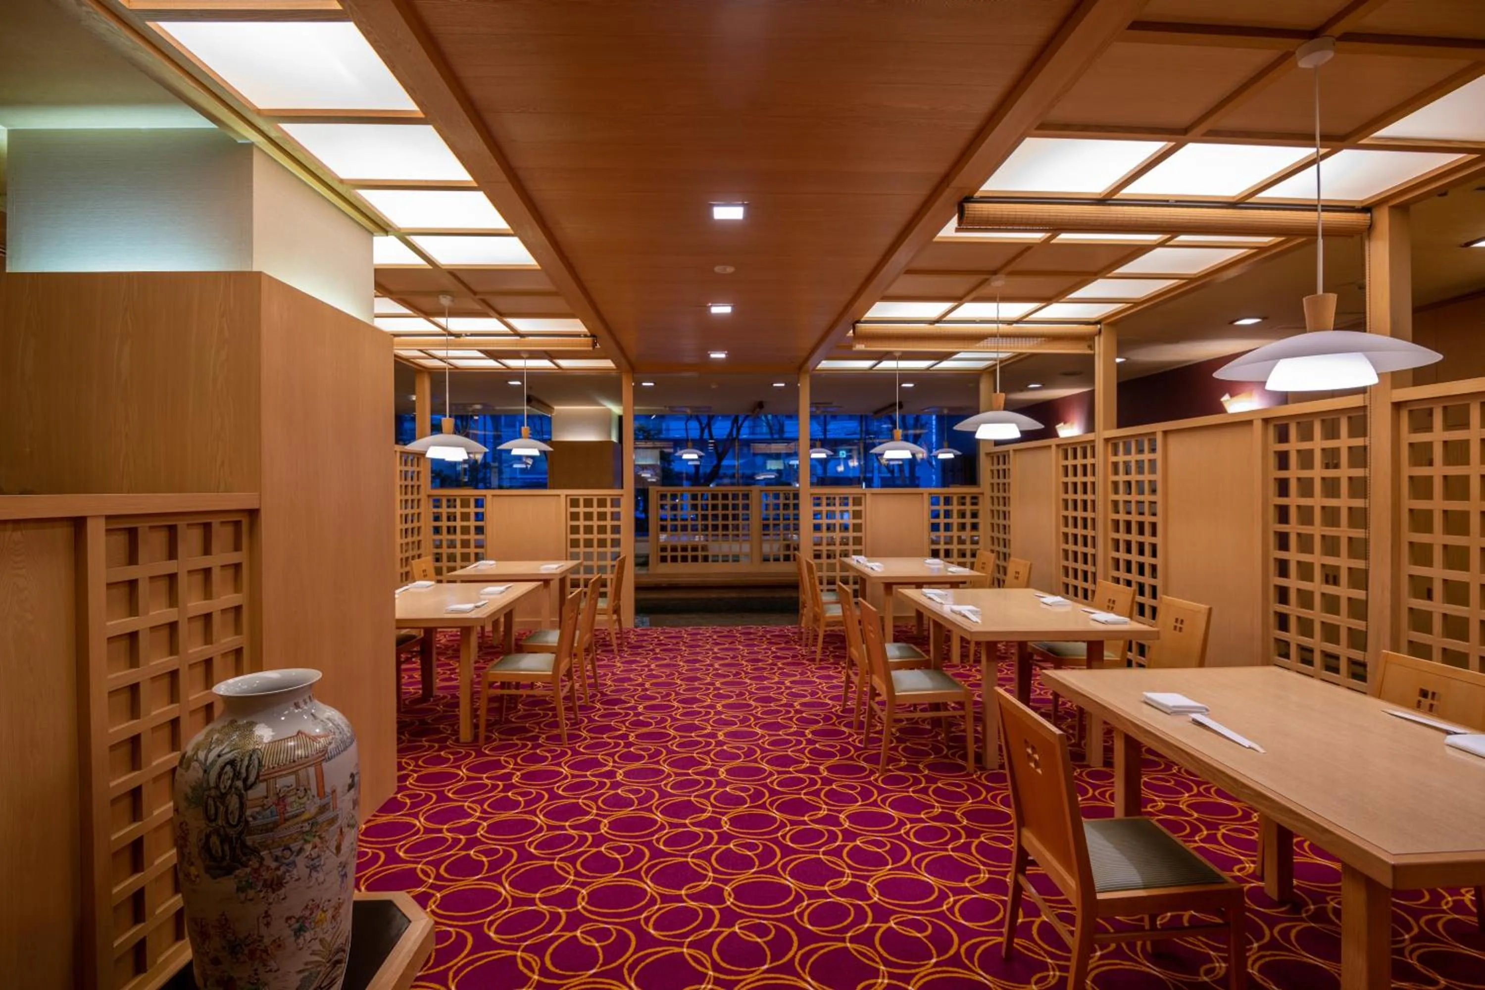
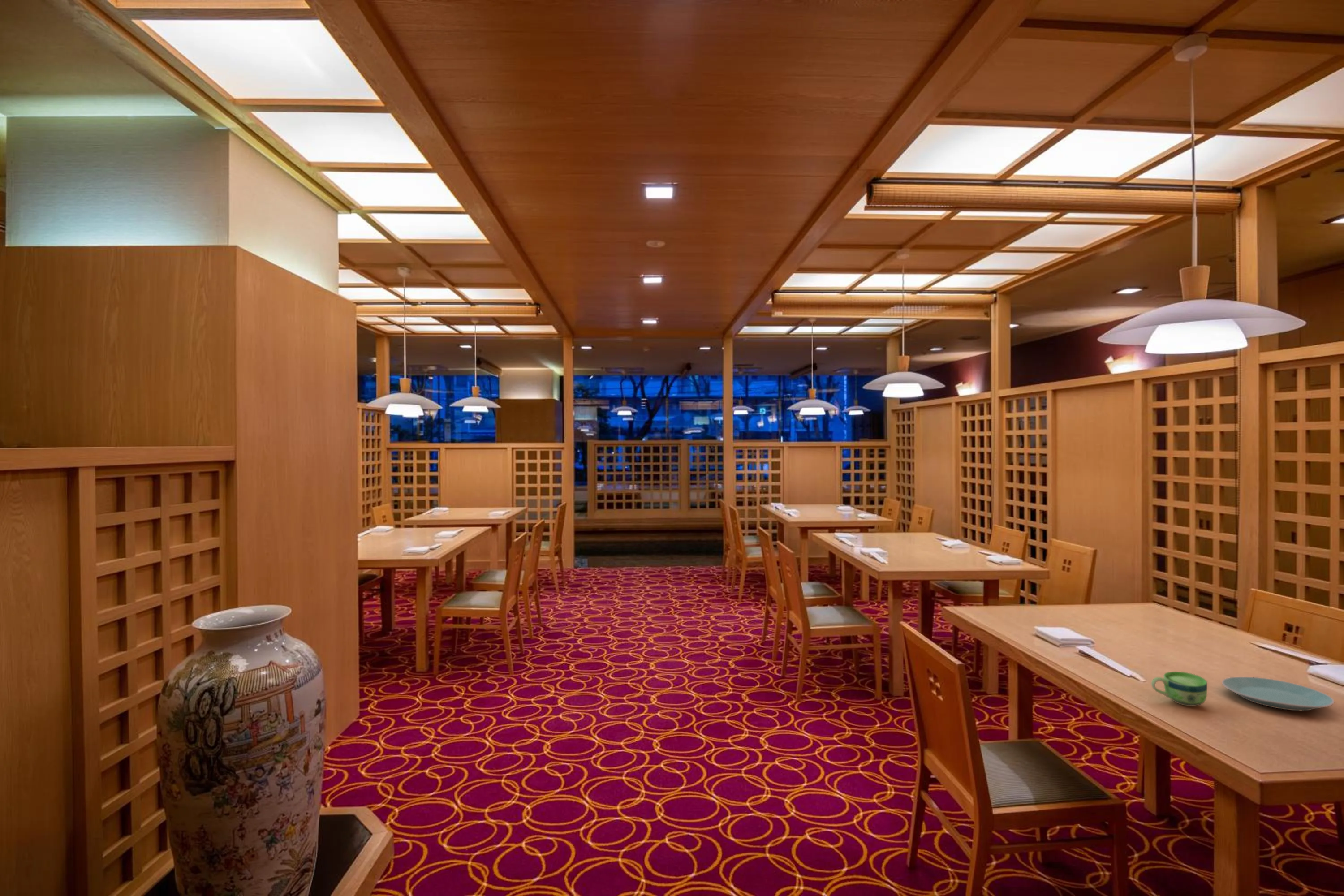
+ cup [1151,671,1208,706]
+ plate [1221,676,1335,711]
